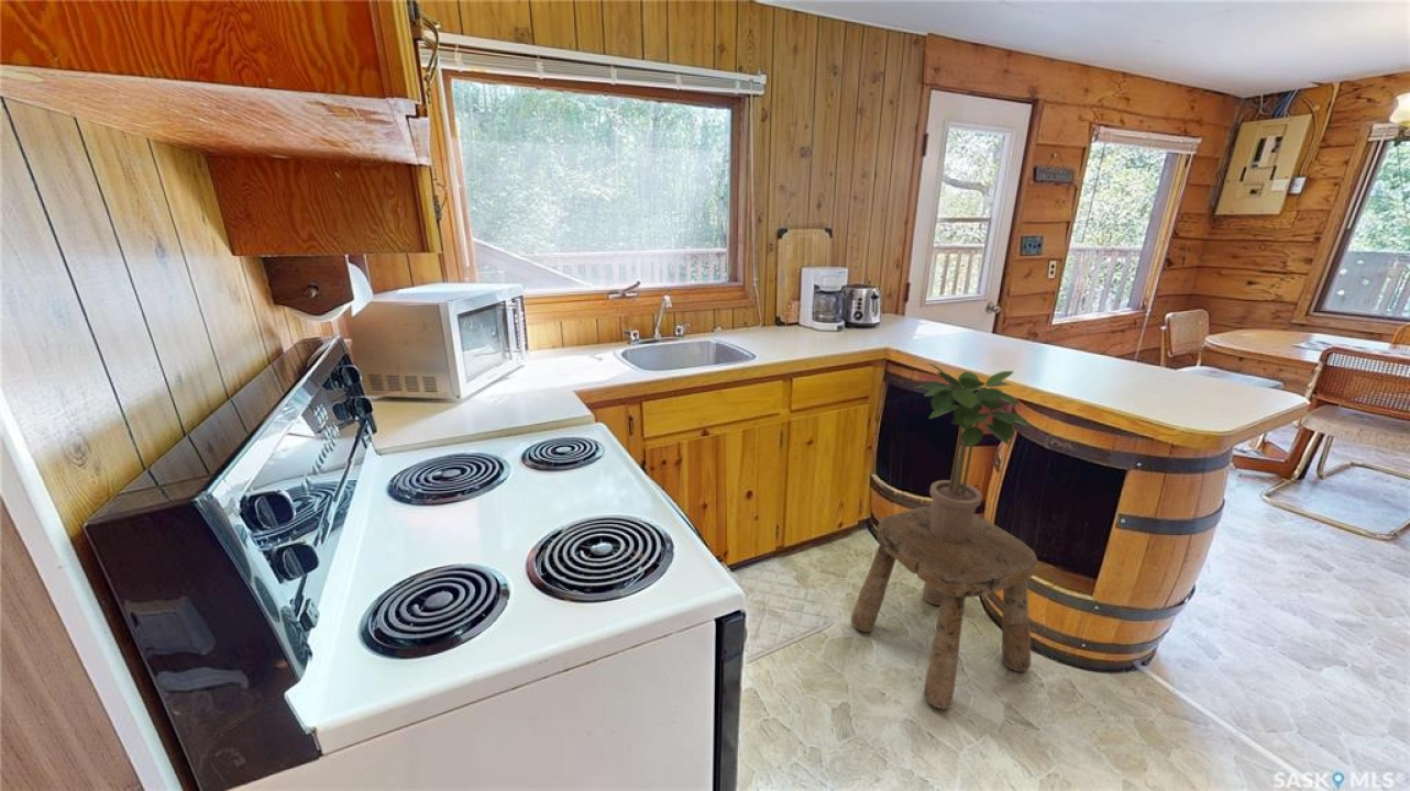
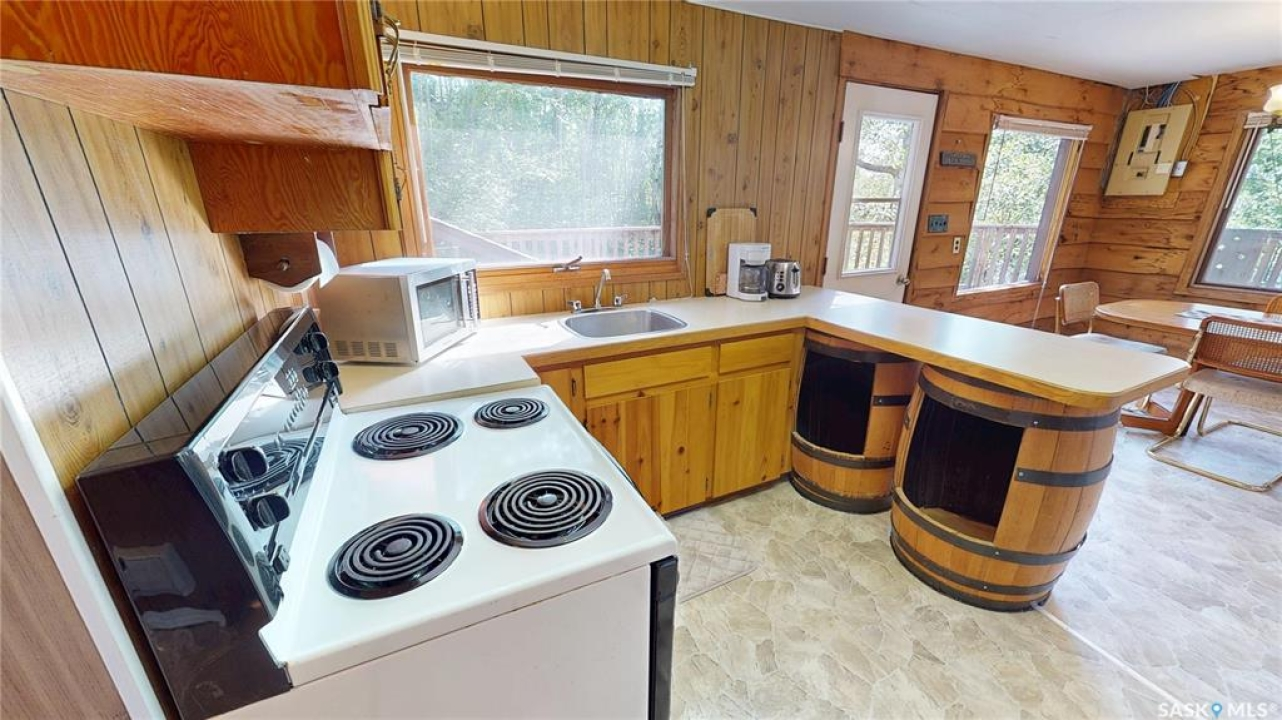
- stool [850,504,1038,710]
- potted plant [915,363,1032,543]
